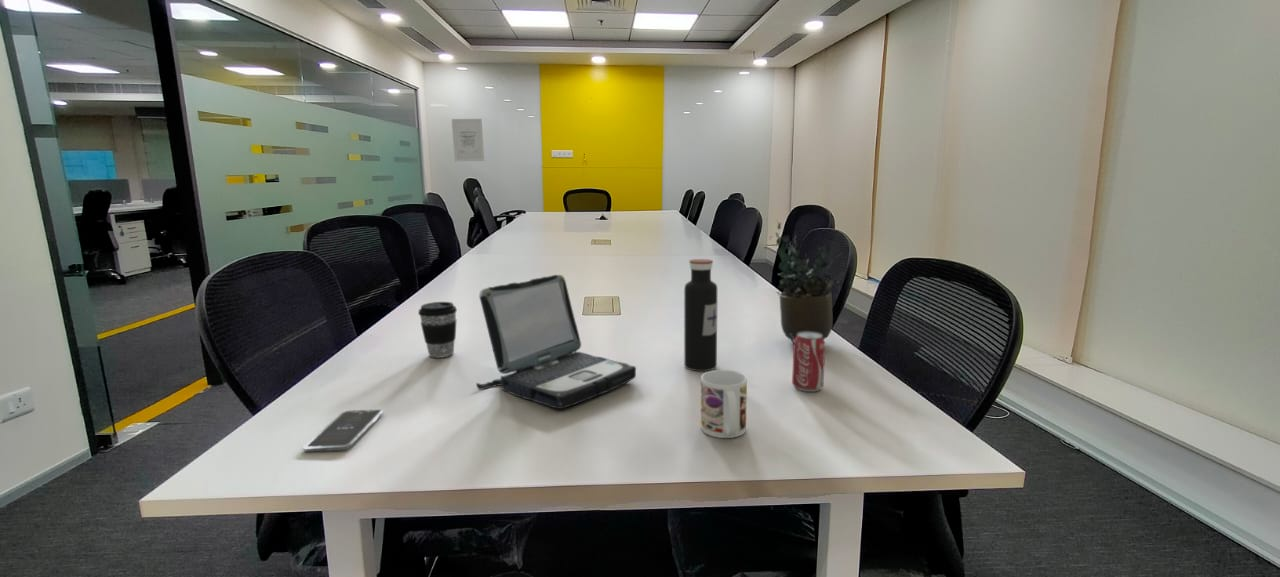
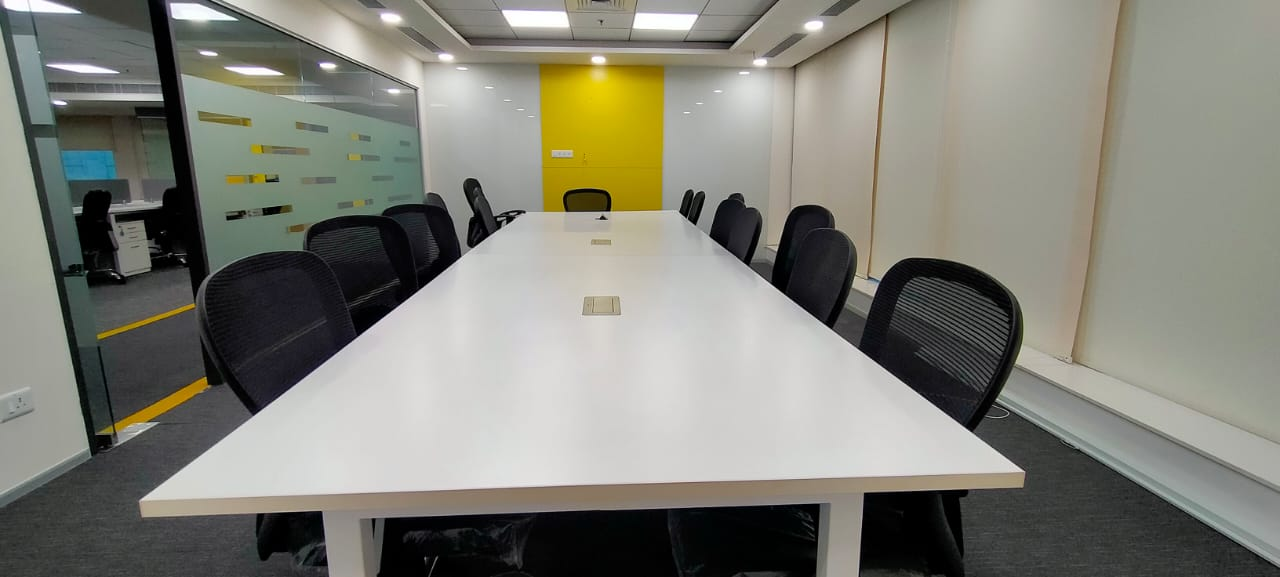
- laptop [475,274,637,410]
- coffee cup [417,301,458,359]
- beverage can [791,331,826,393]
- smartphone [302,408,384,453]
- wall art [451,118,485,162]
- water bottle [683,258,718,372]
- mug [700,369,748,439]
- potted plant [768,219,843,344]
